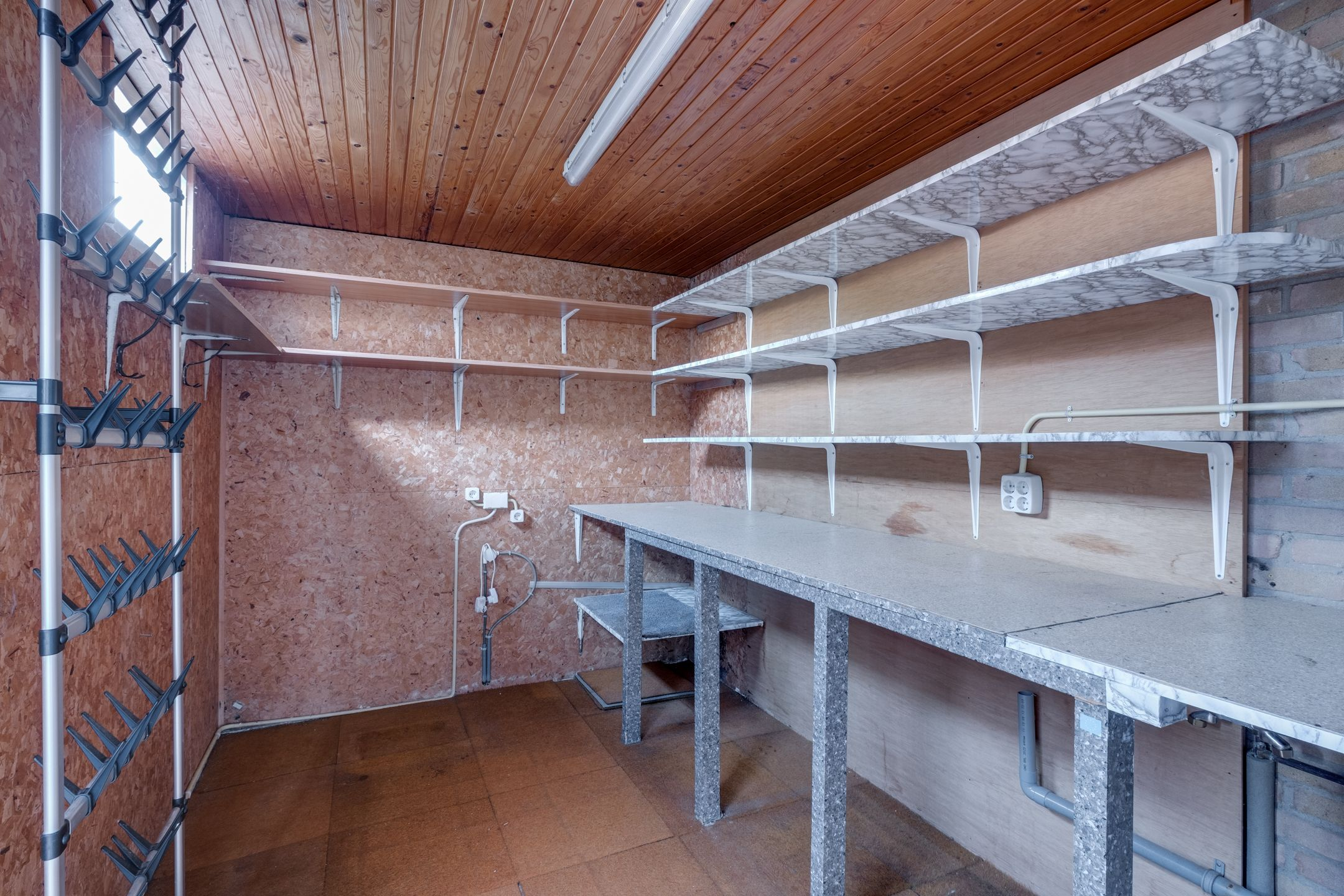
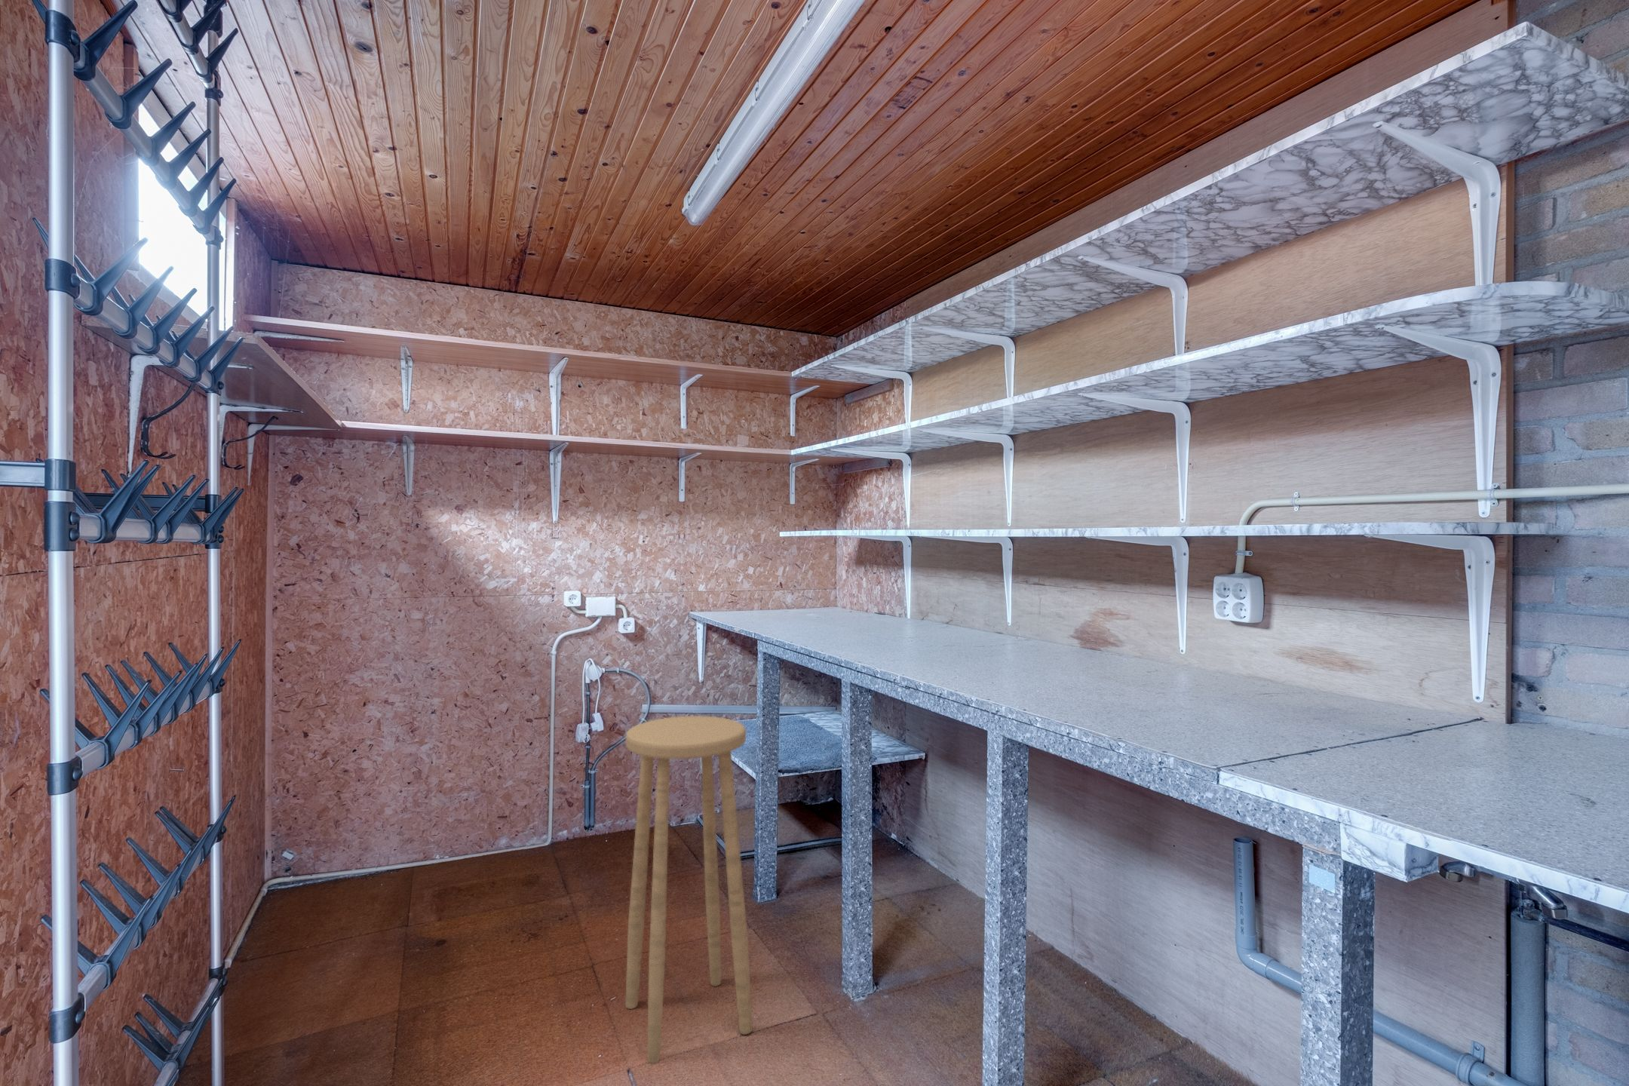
+ stool [624,715,754,1063]
